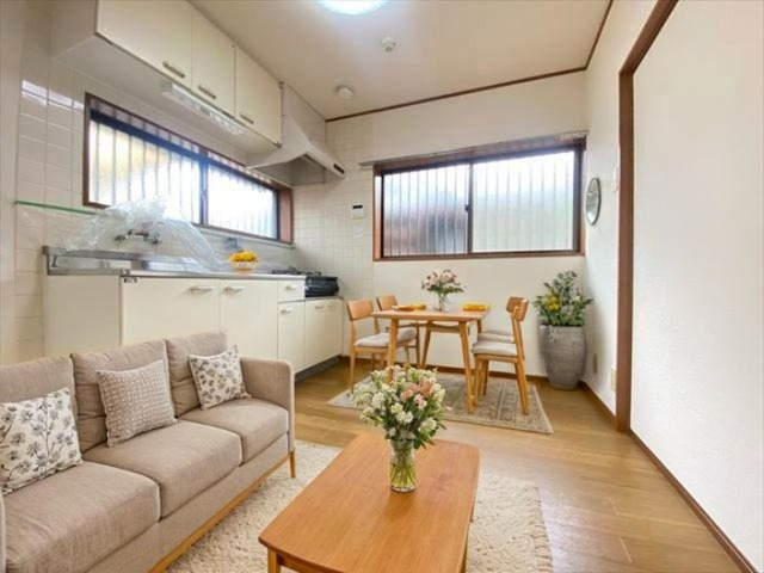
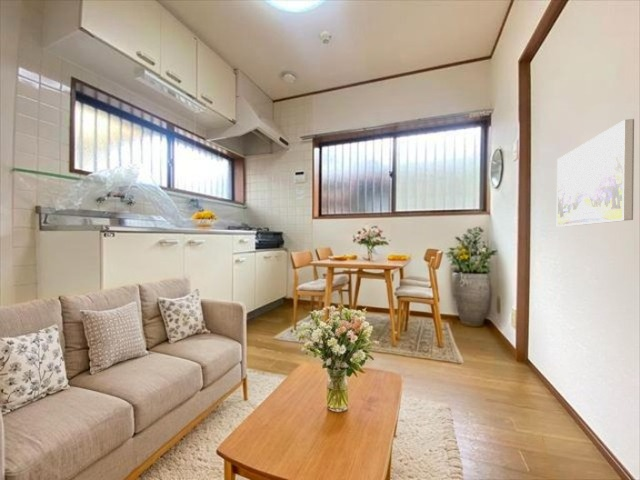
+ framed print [556,118,635,228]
